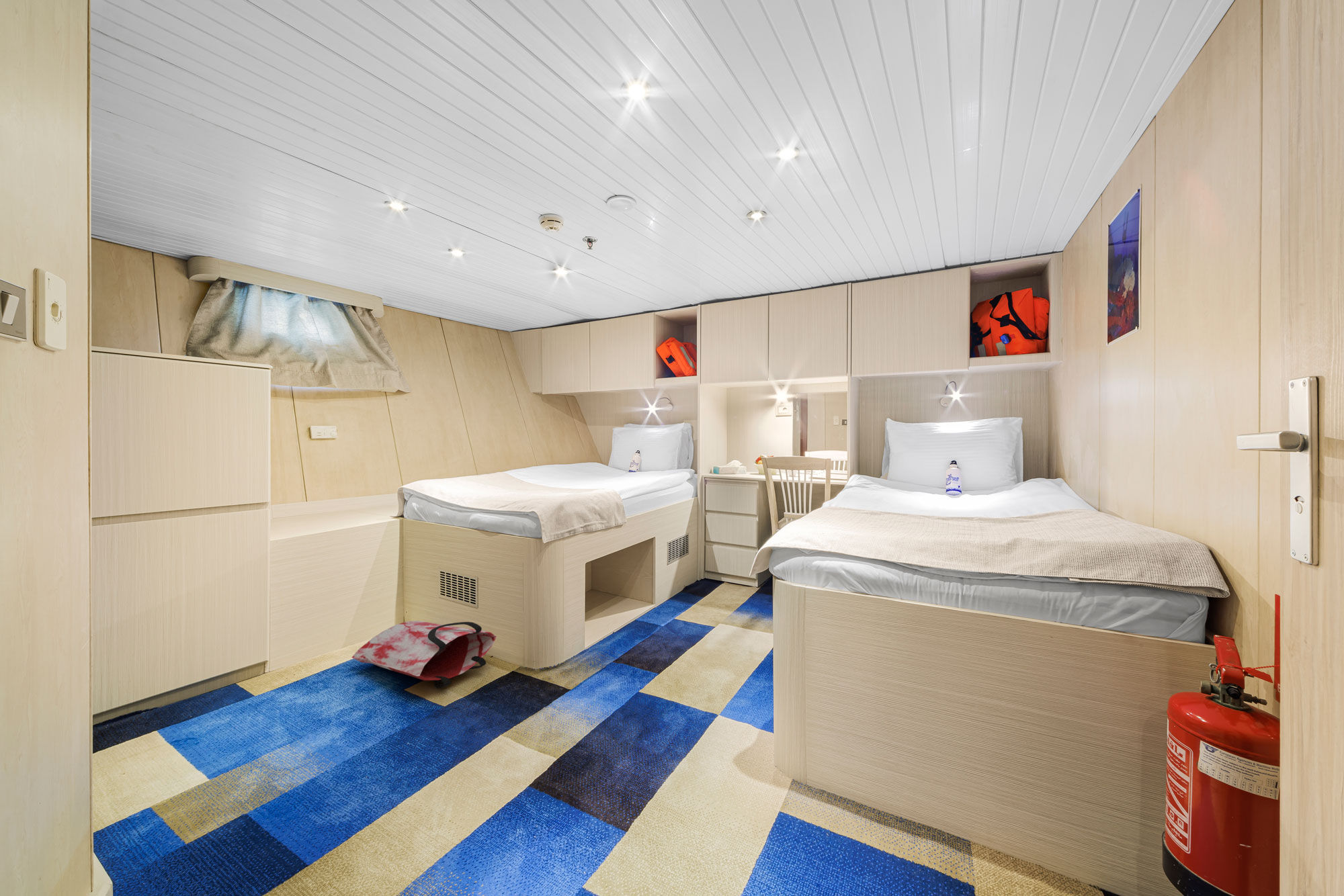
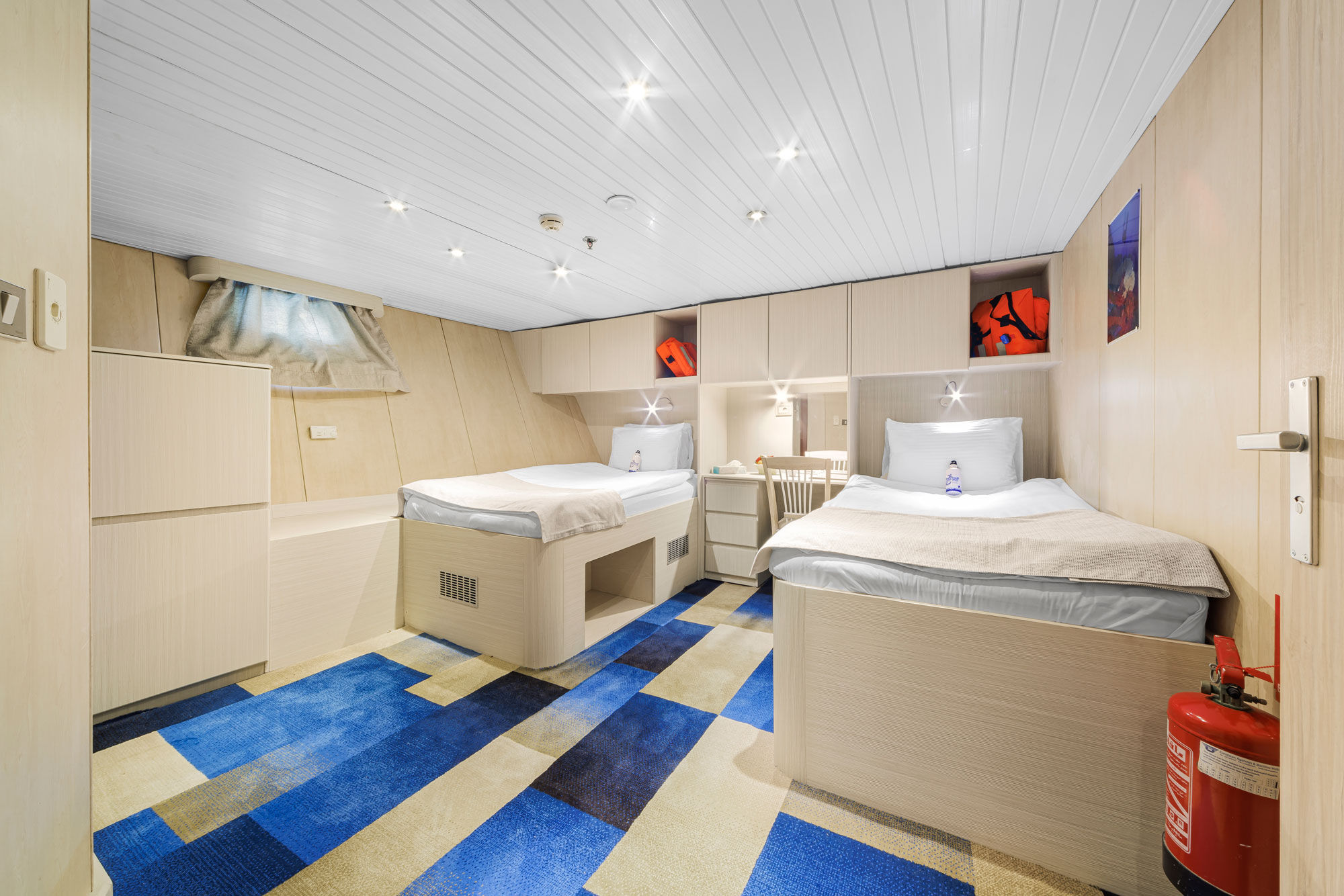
- bag [351,620,497,689]
